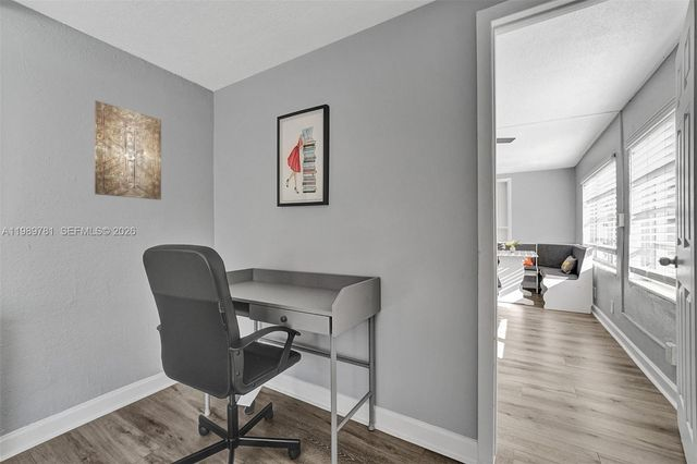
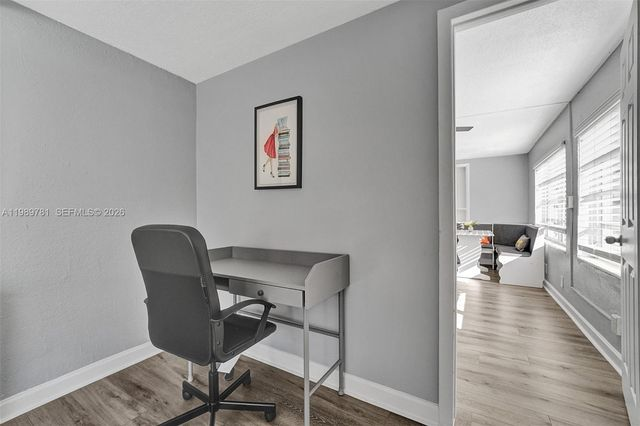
- wall art [94,99,162,200]
